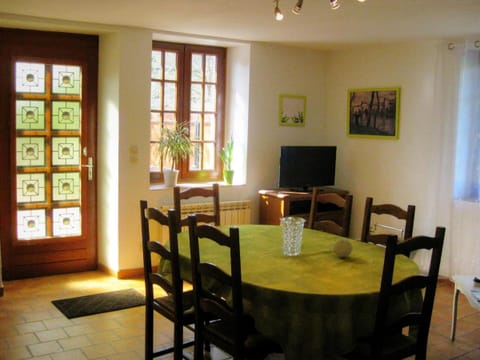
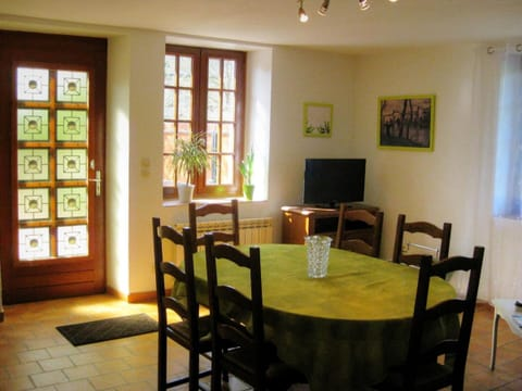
- fruit [332,238,354,258]
